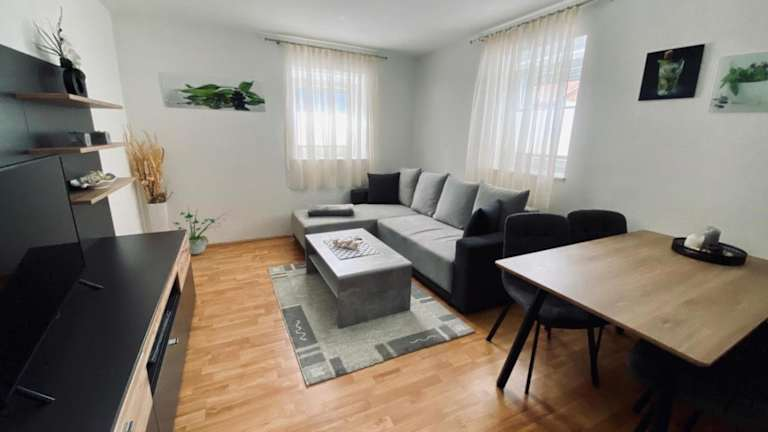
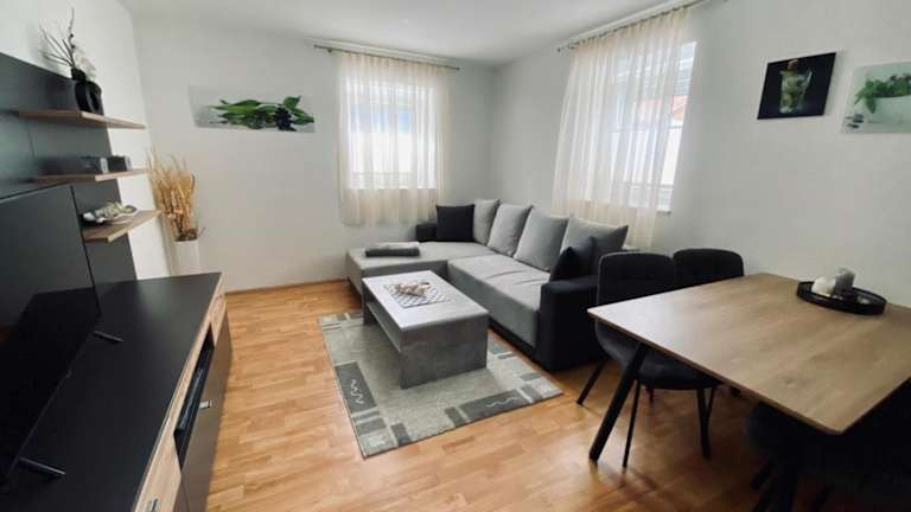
- potted plant [171,206,228,255]
